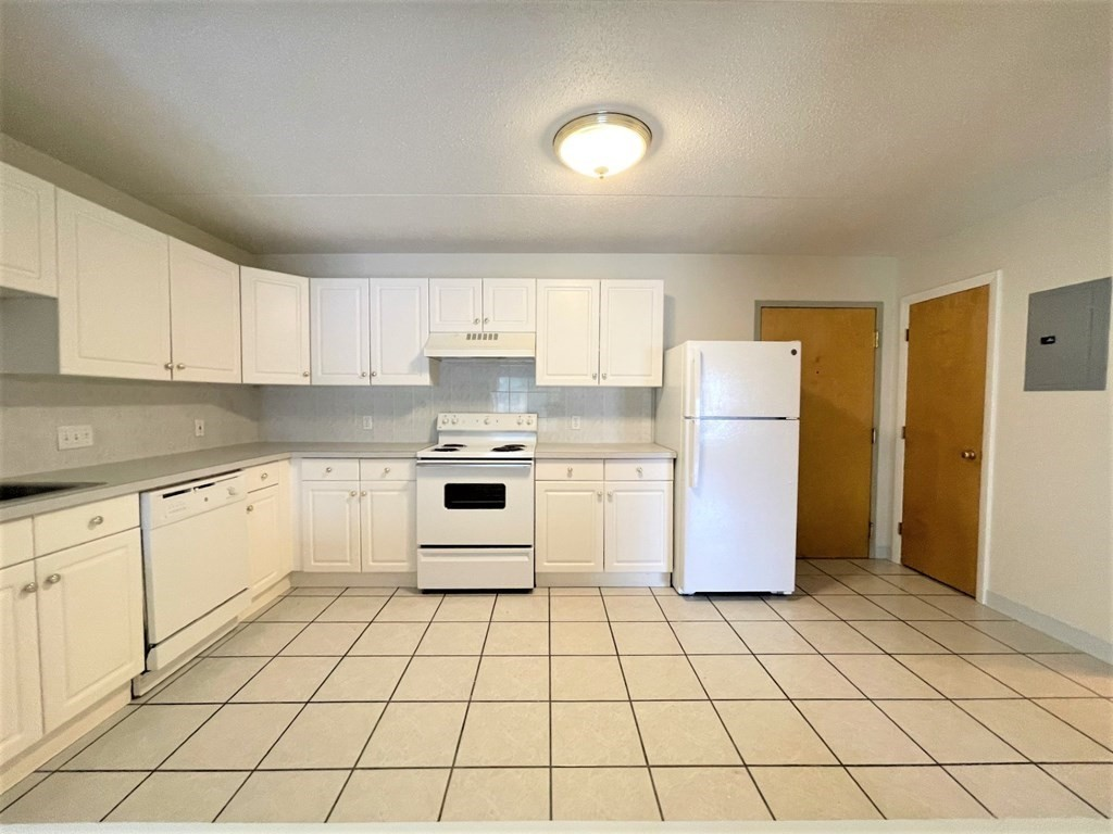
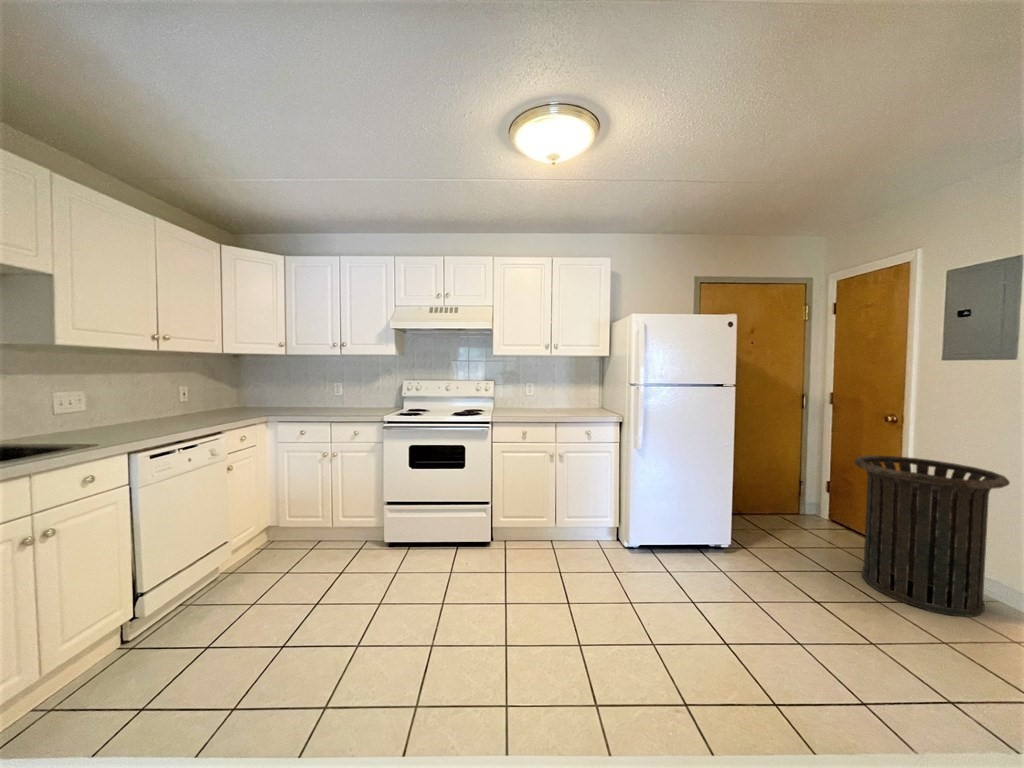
+ trash bin [853,455,1011,618]
